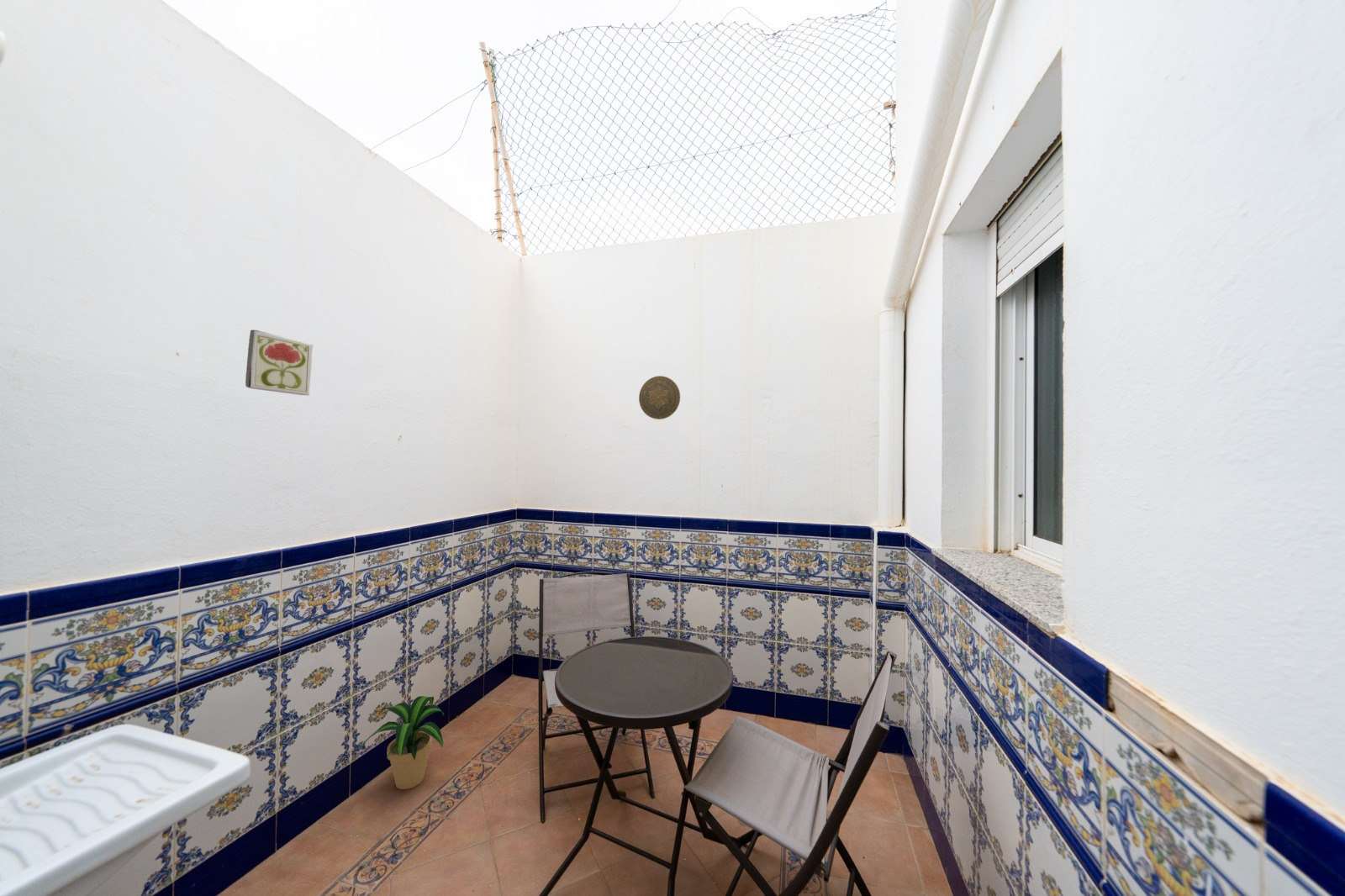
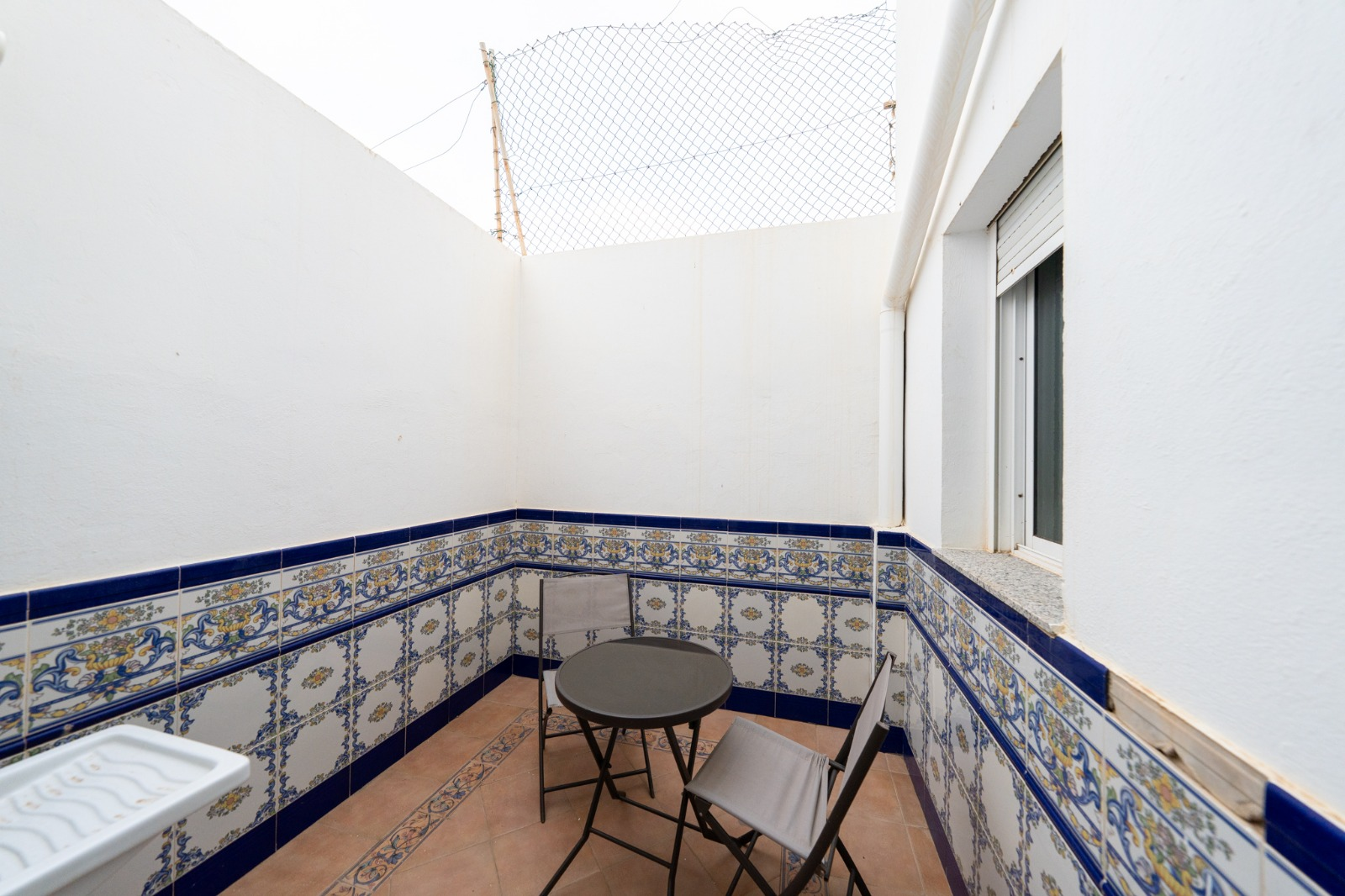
- potted plant [359,695,445,790]
- decorative plate [638,375,681,420]
- decorative tile [245,329,314,396]
